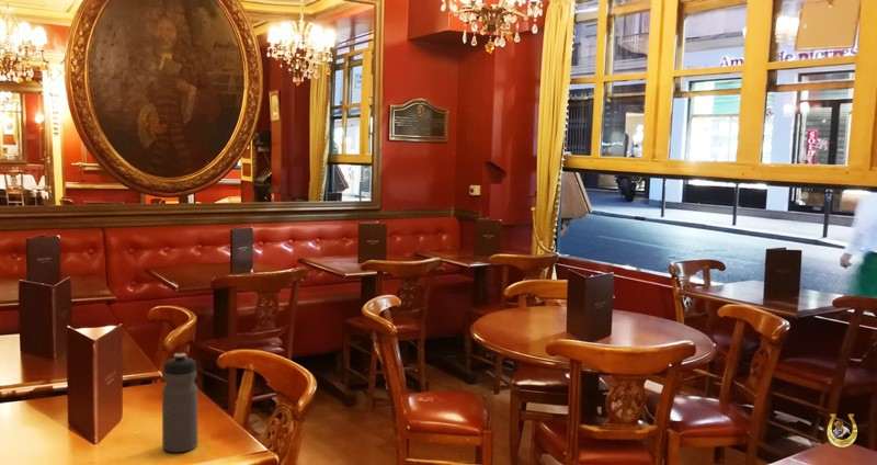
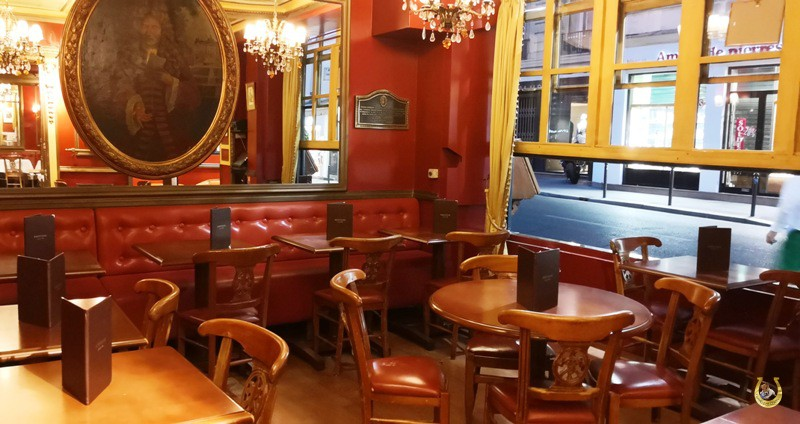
- water bottle [161,352,198,453]
